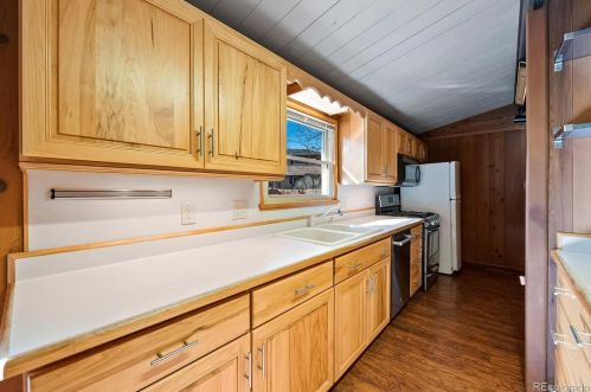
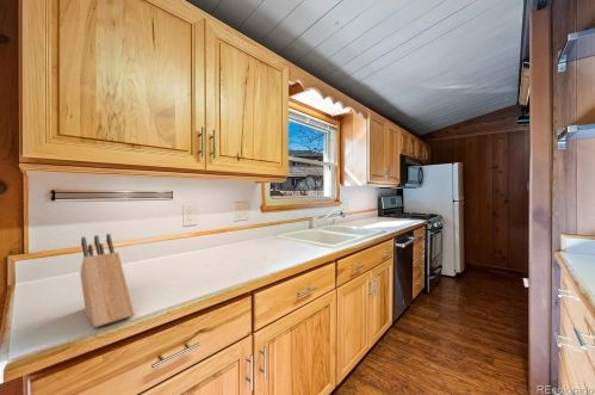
+ knife block [79,233,135,328]
